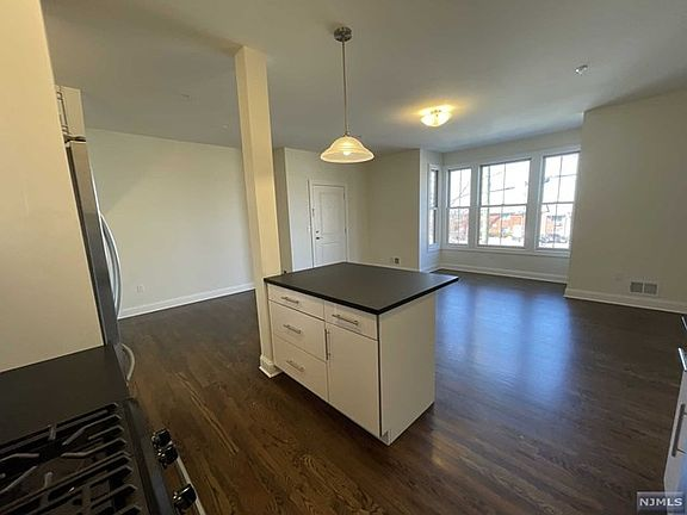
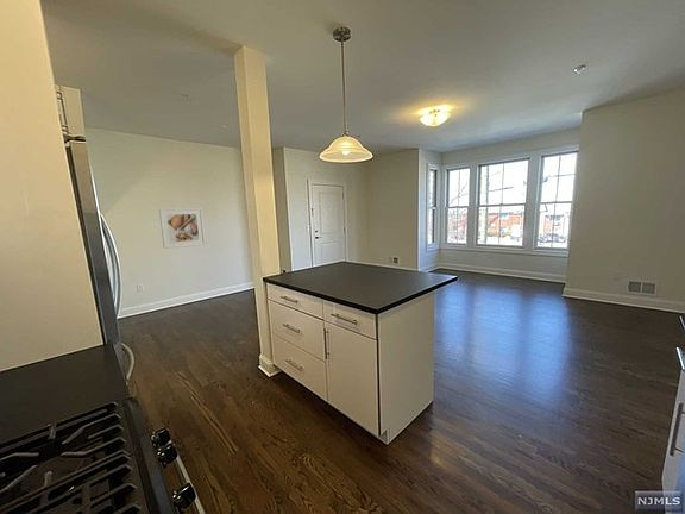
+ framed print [158,207,207,250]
